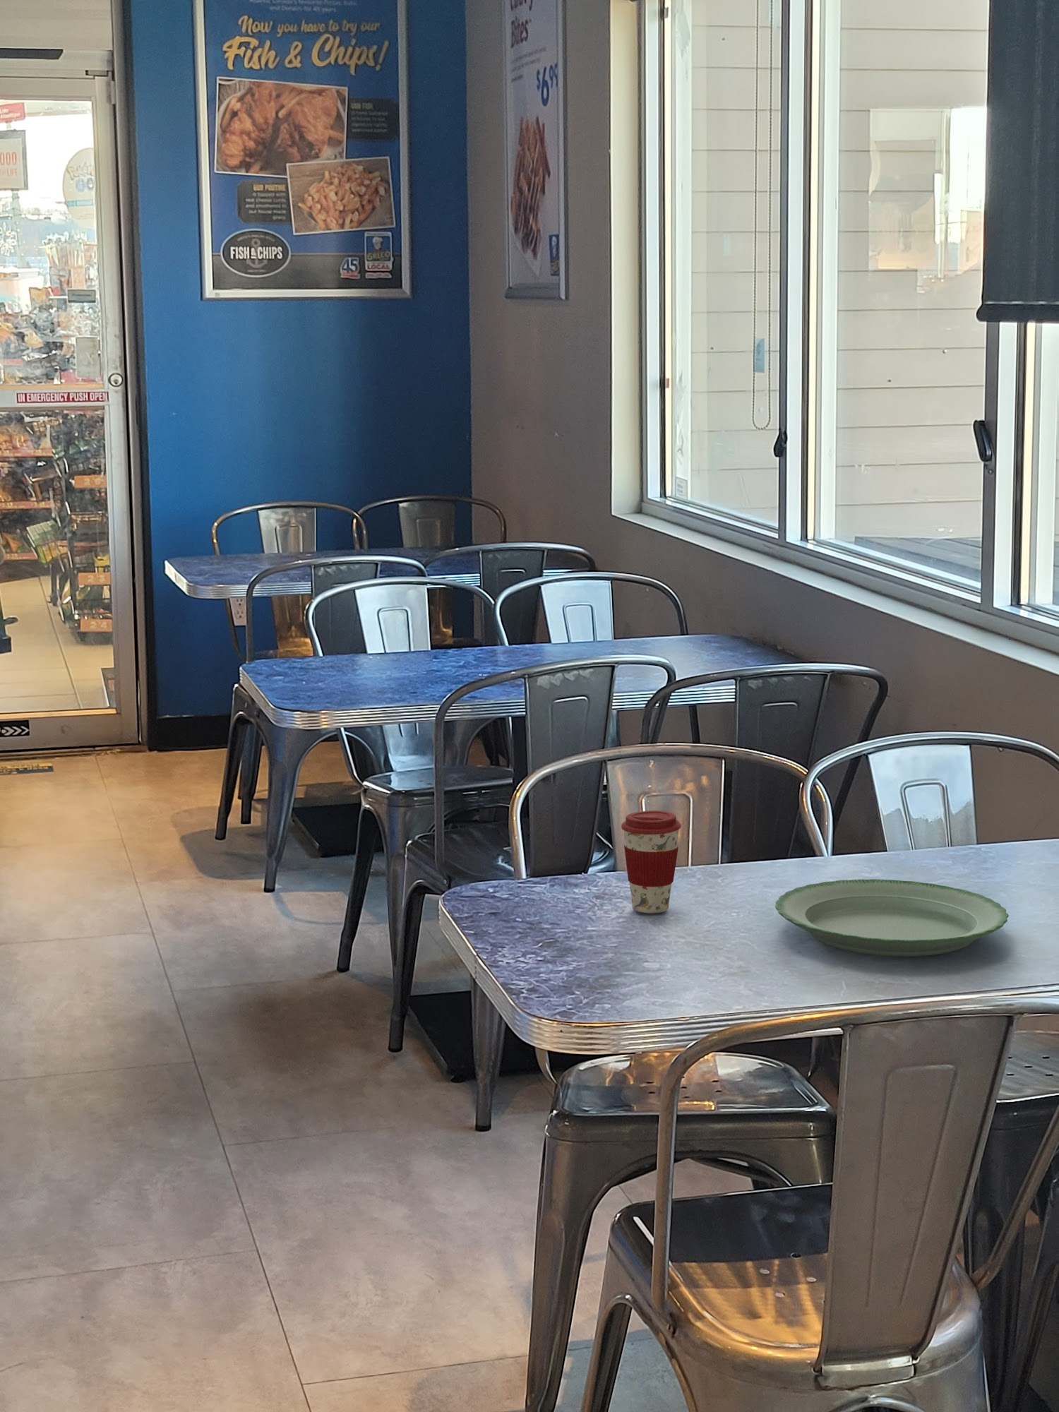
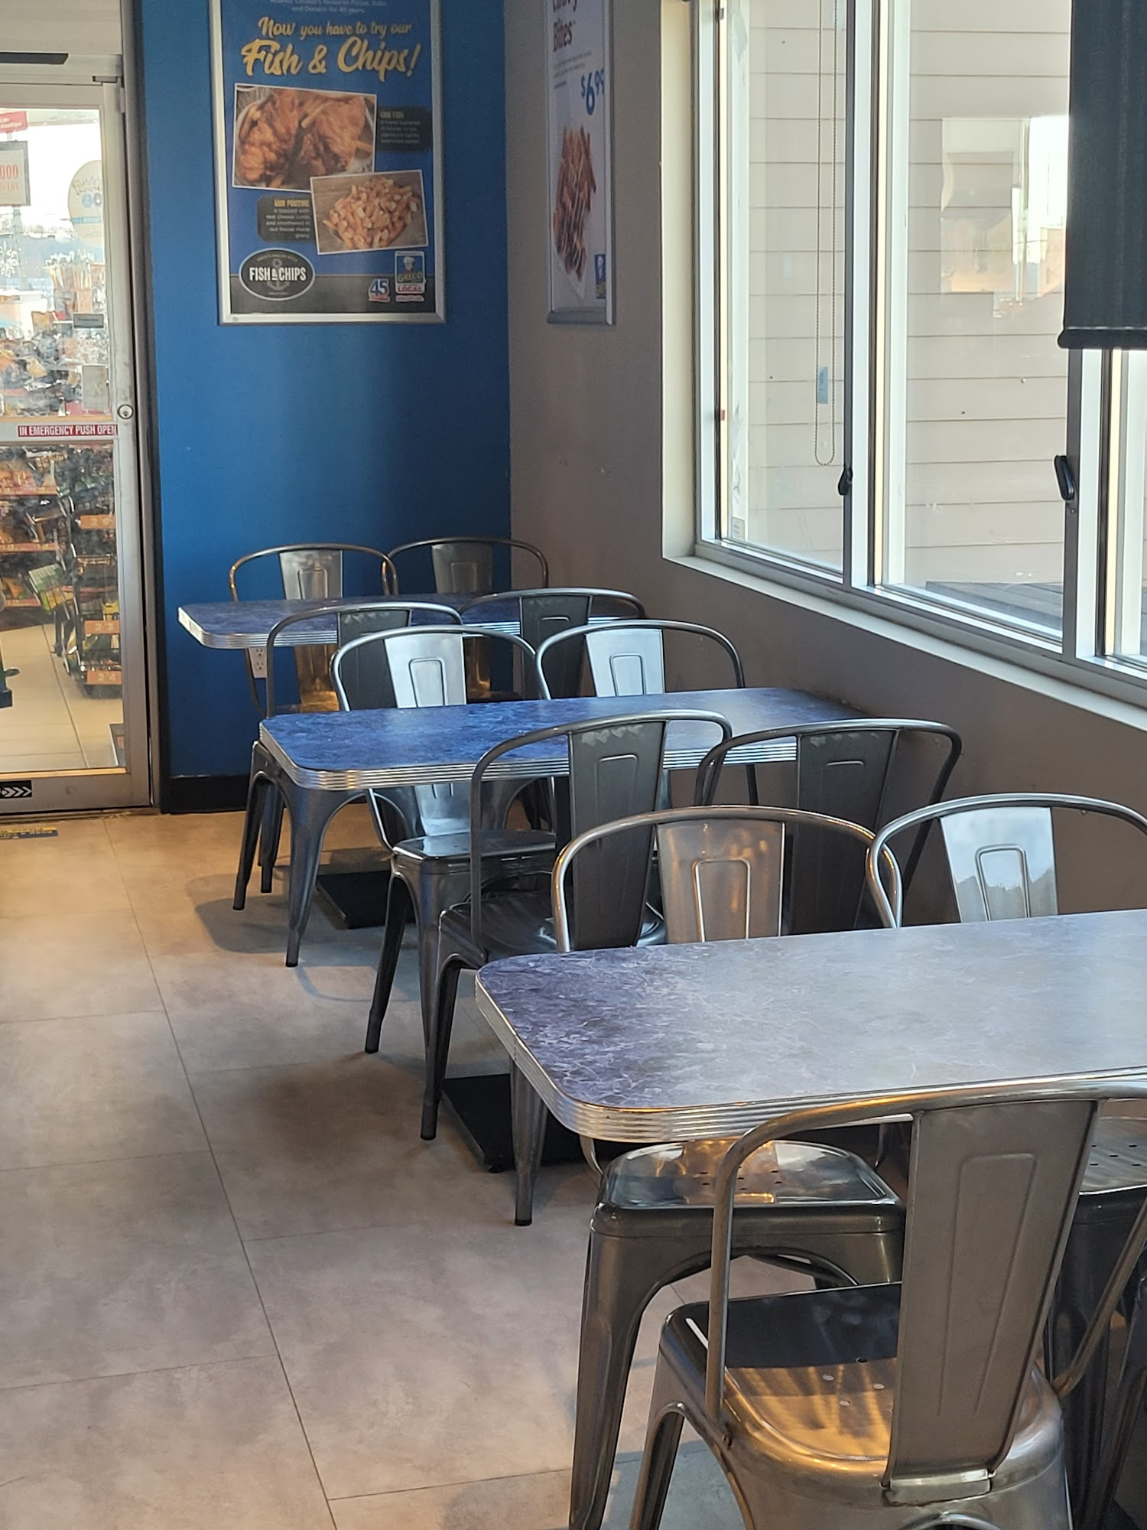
- plate [774,878,1010,957]
- coffee cup [621,809,682,914]
